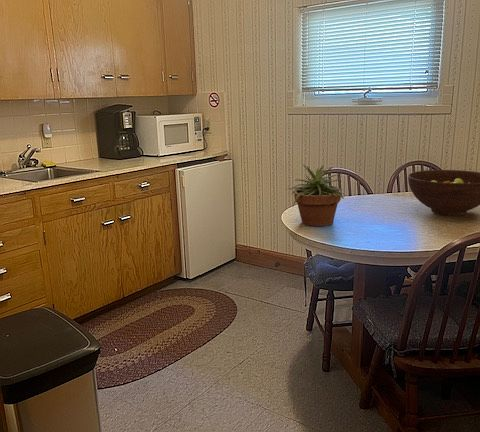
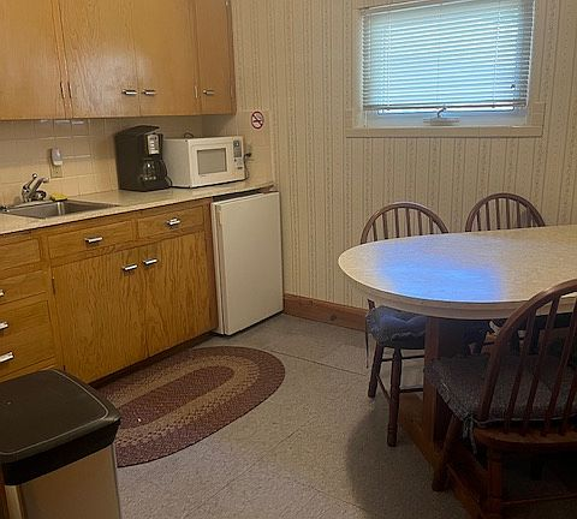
- potted plant [287,163,345,227]
- fruit bowl [407,169,480,217]
